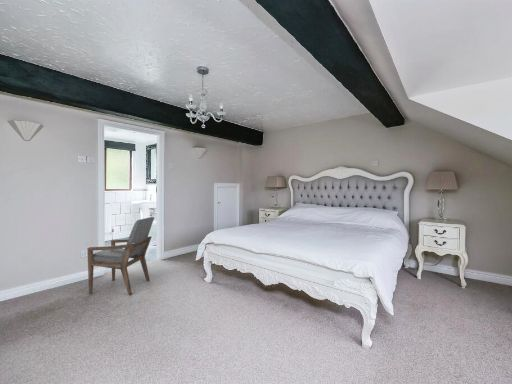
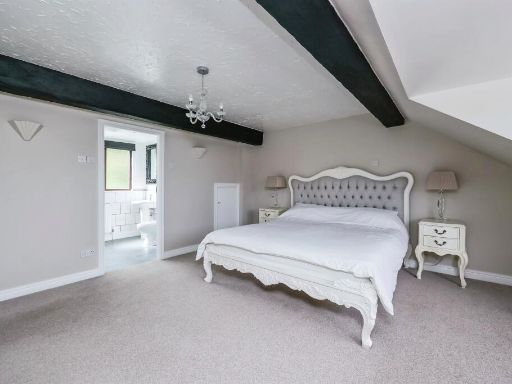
- armchair [86,216,155,296]
